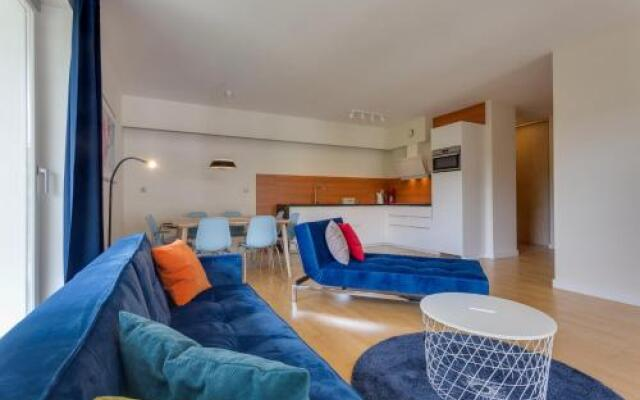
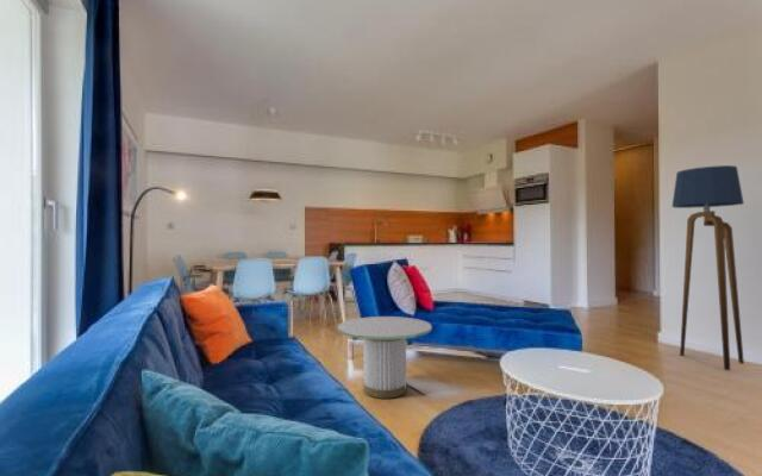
+ side table [337,315,433,400]
+ floor lamp [670,164,745,371]
